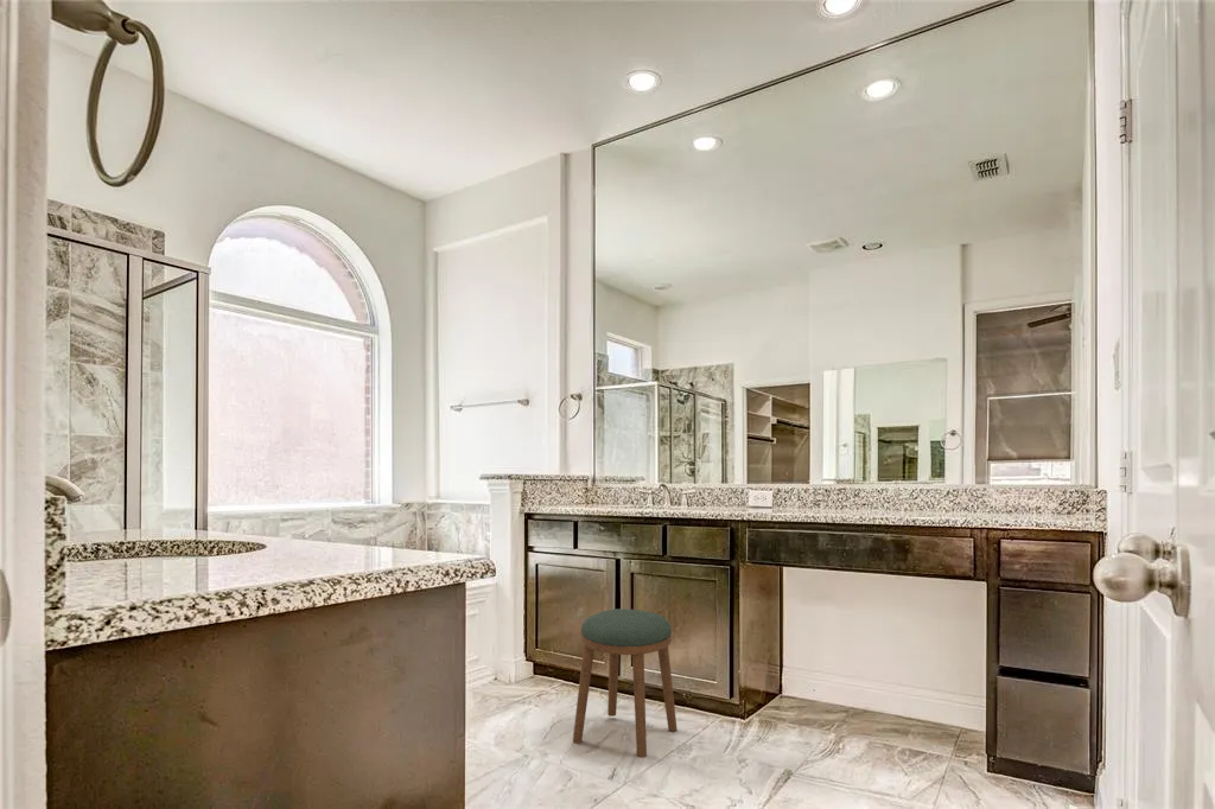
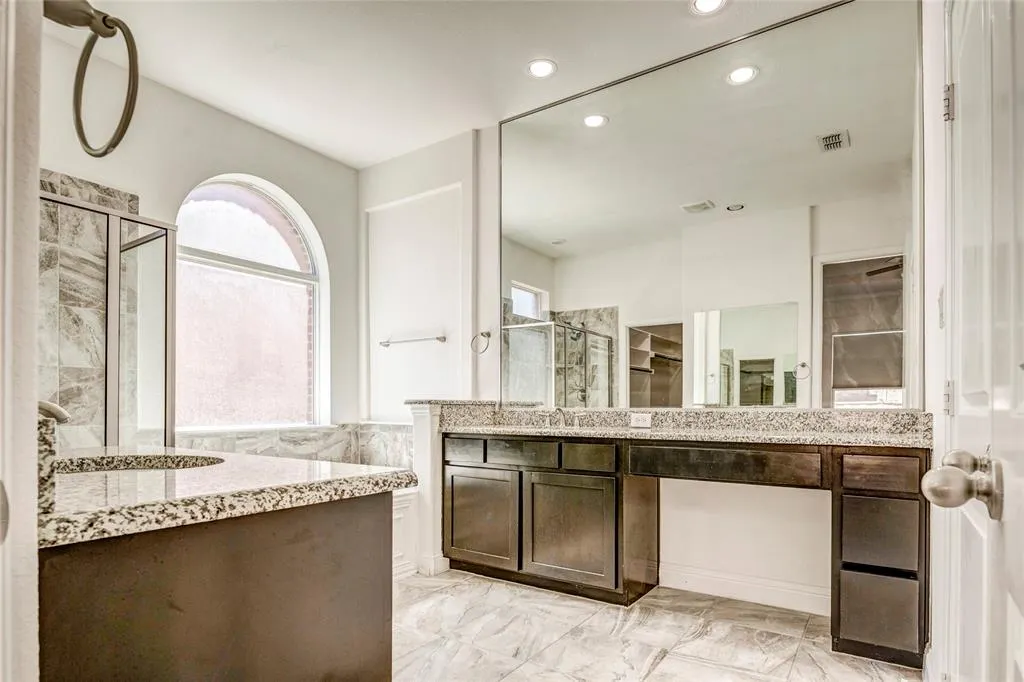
- stool [572,607,678,759]
